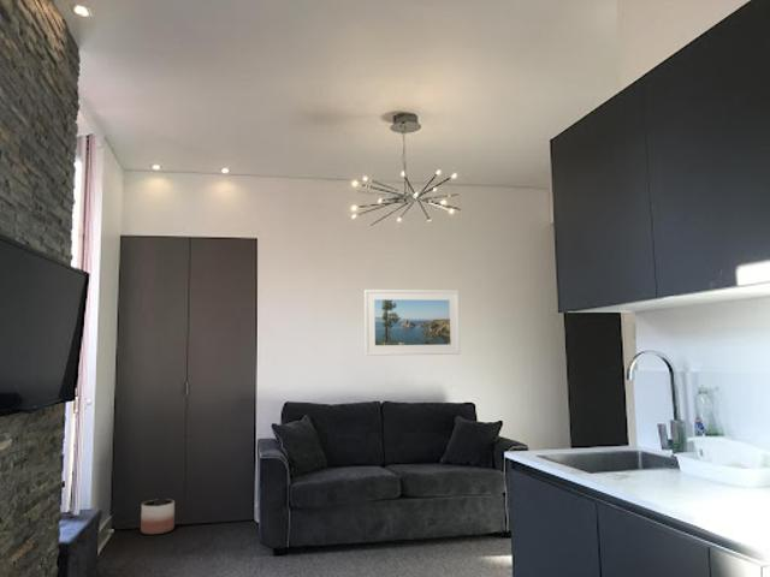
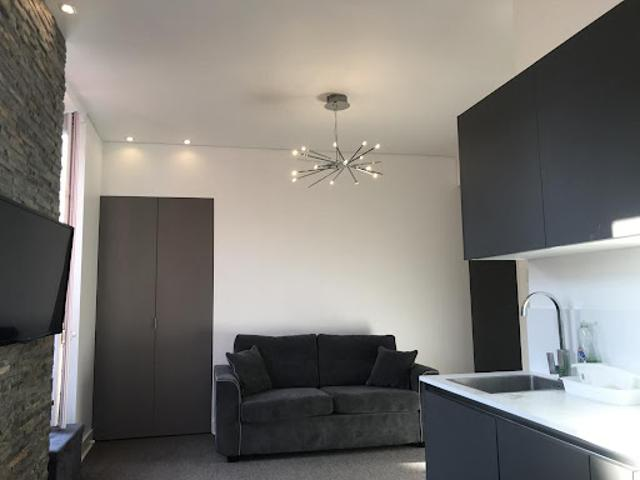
- planter [140,498,176,536]
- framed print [363,288,462,357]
